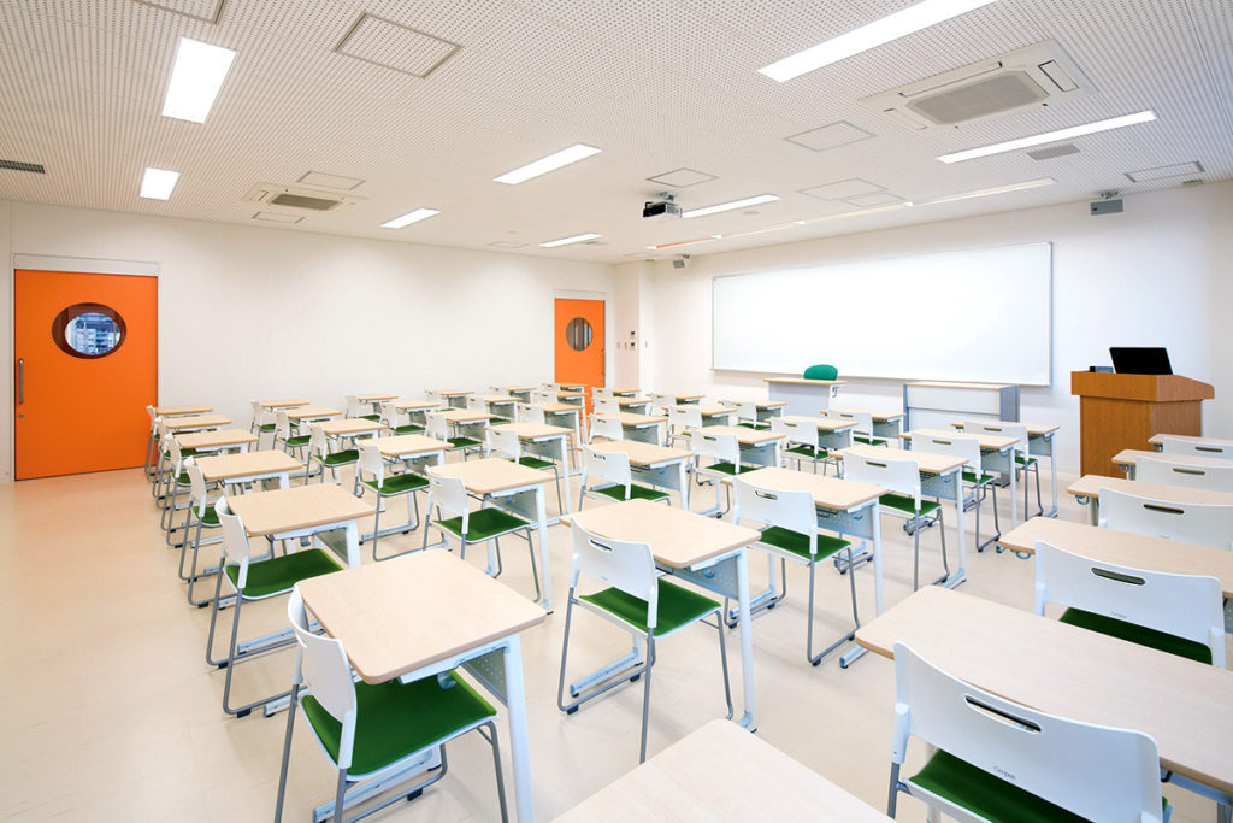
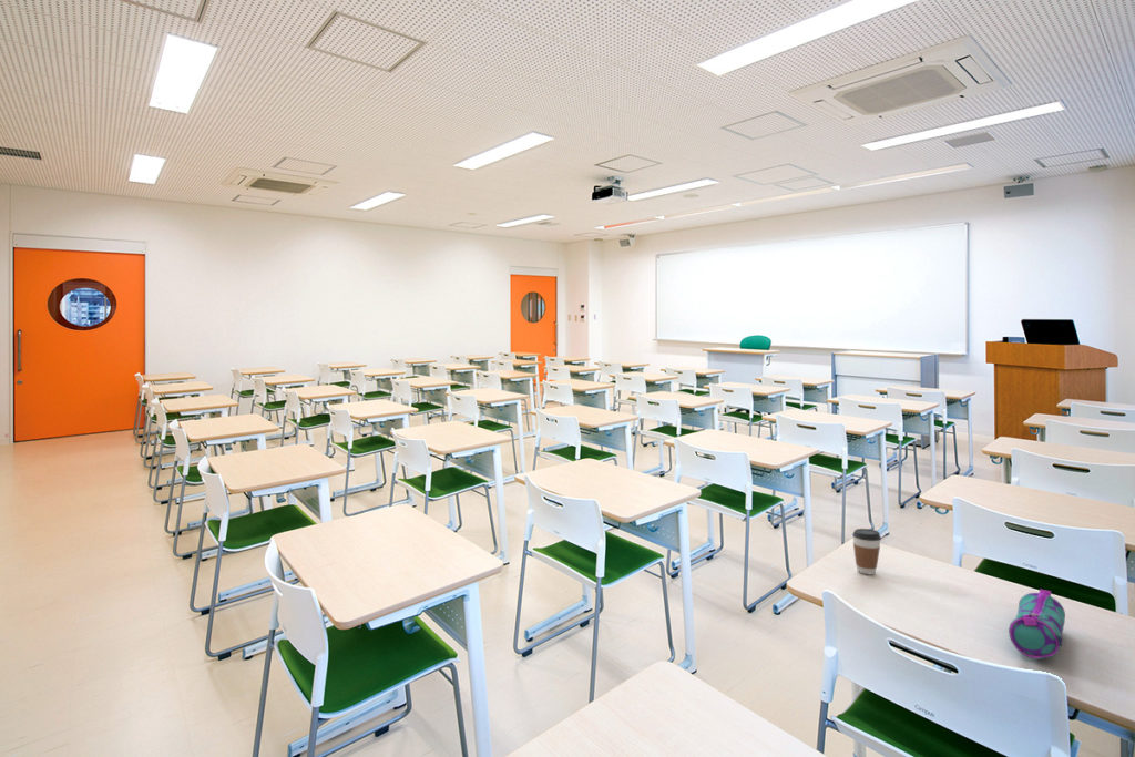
+ pencil case [1008,589,1066,661]
+ coffee cup [851,528,882,575]
